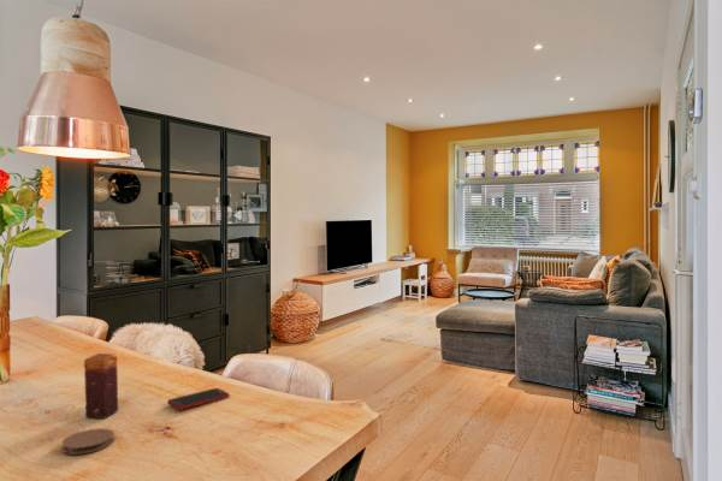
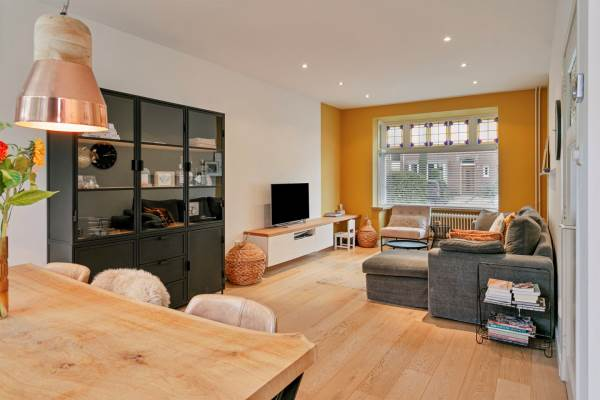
- coaster [60,427,116,456]
- cell phone [166,387,231,411]
- candle [83,352,119,420]
